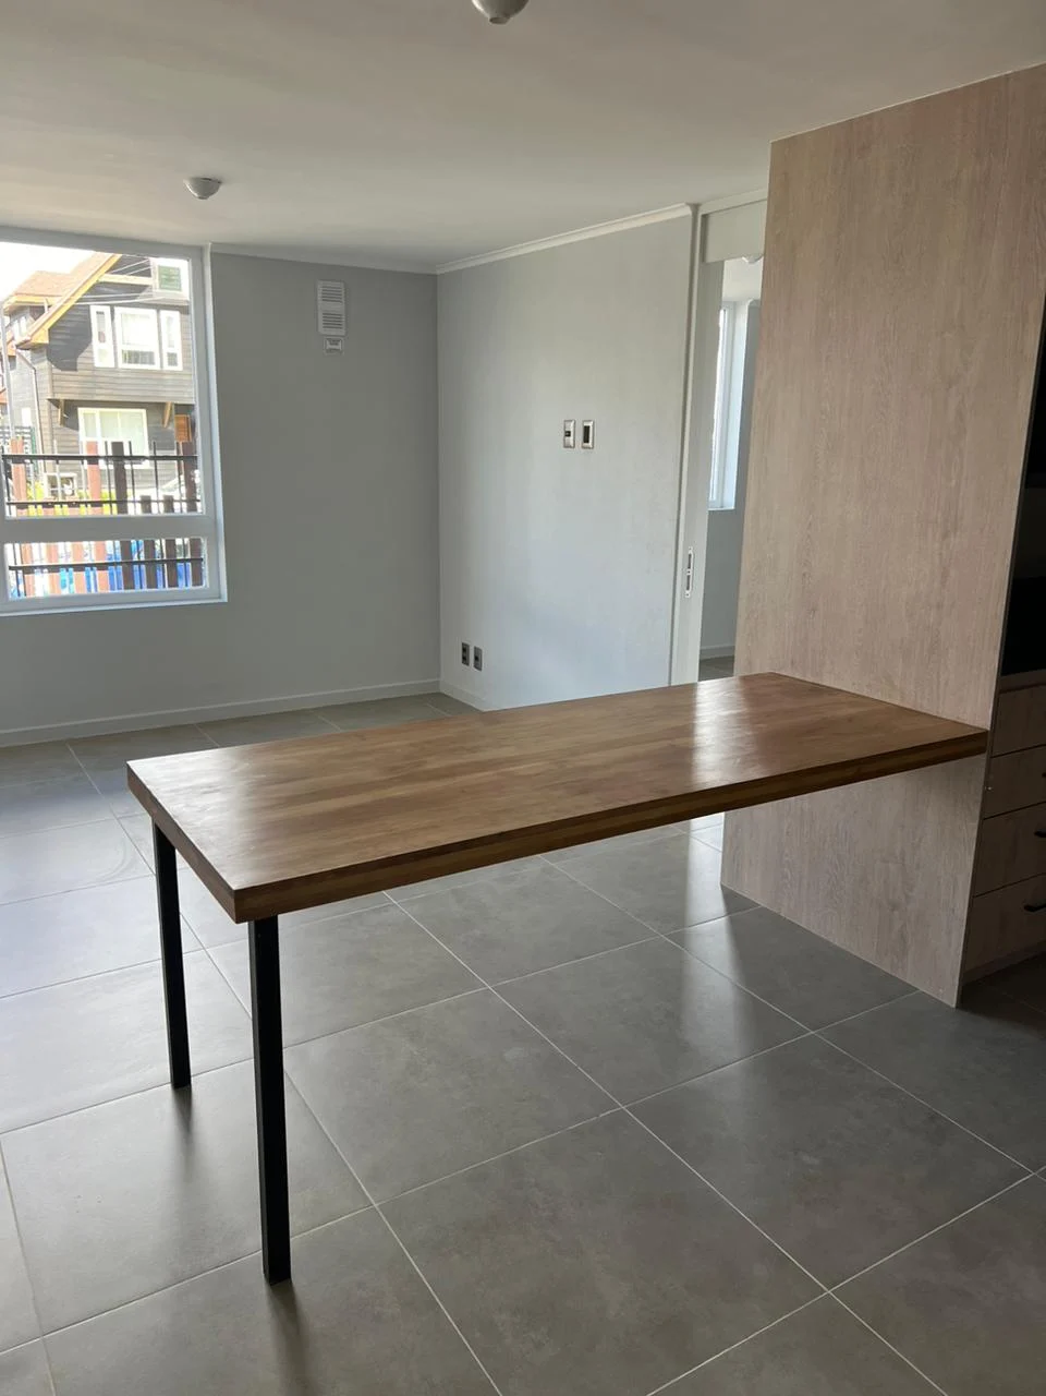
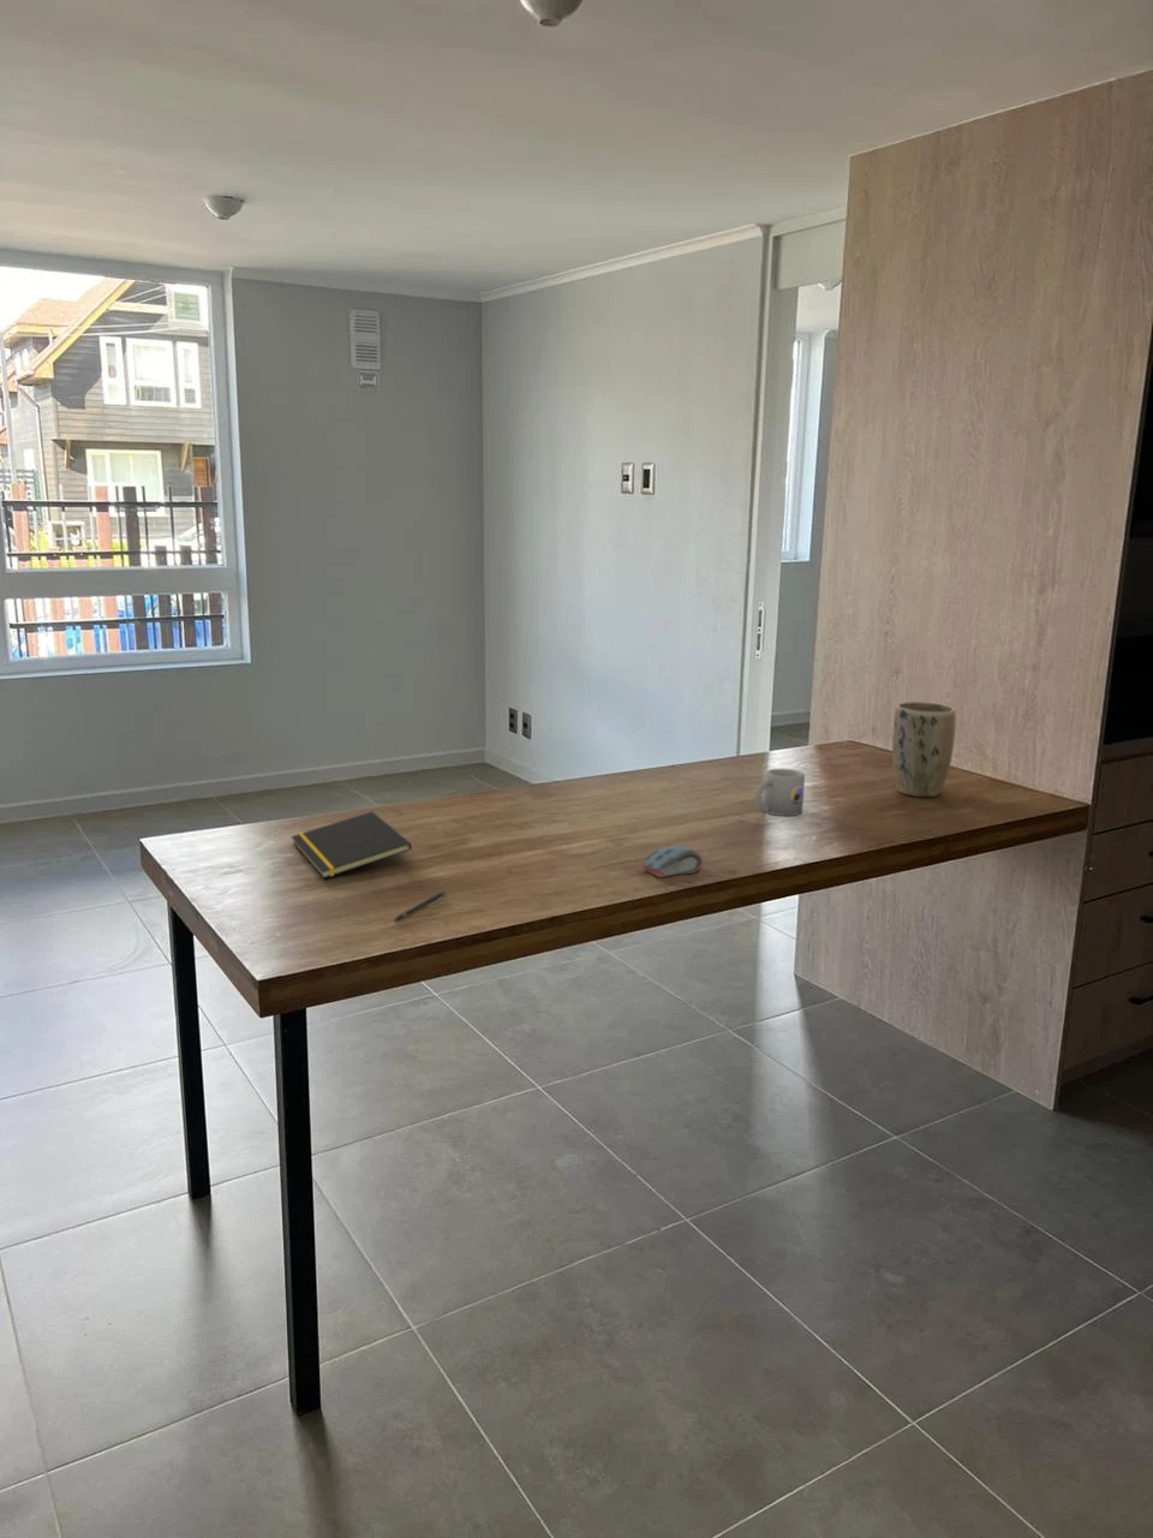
+ pen [392,890,447,923]
+ plant pot [891,700,957,798]
+ mug [755,768,805,817]
+ computer mouse [643,845,702,878]
+ notepad [291,810,413,879]
